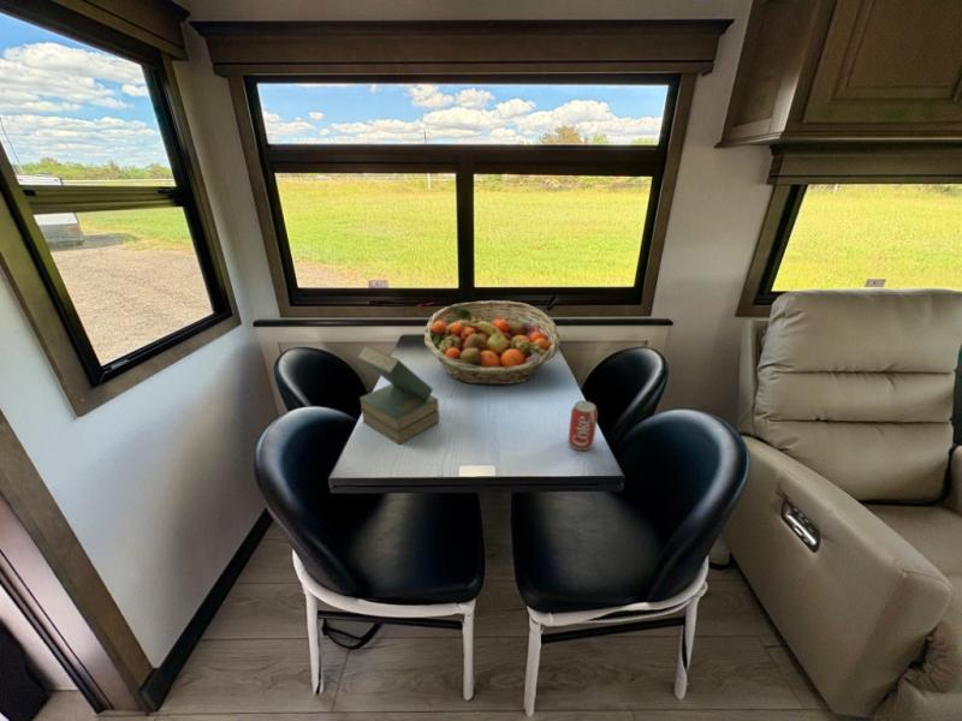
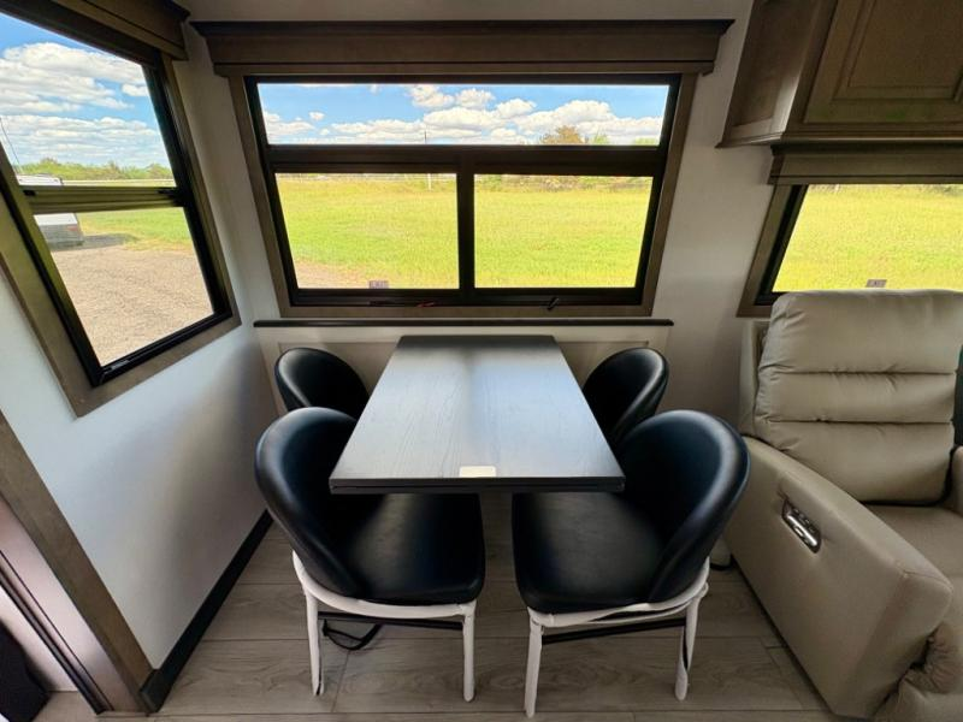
- book [356,344,440,446]
- beverage can [566,400,599,452]
- fruit basket [423,299,562,386]
